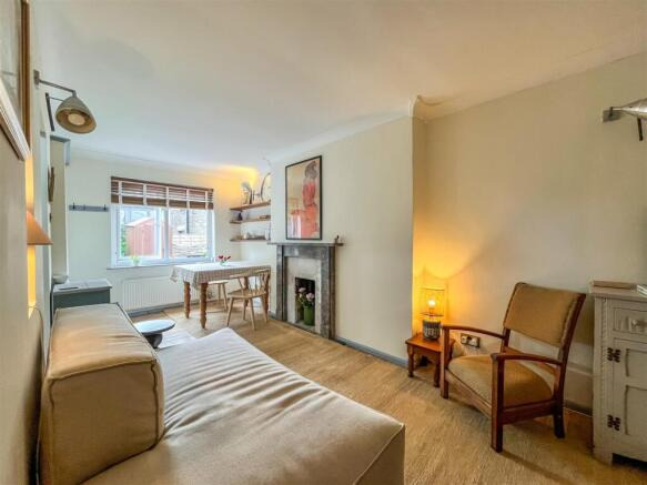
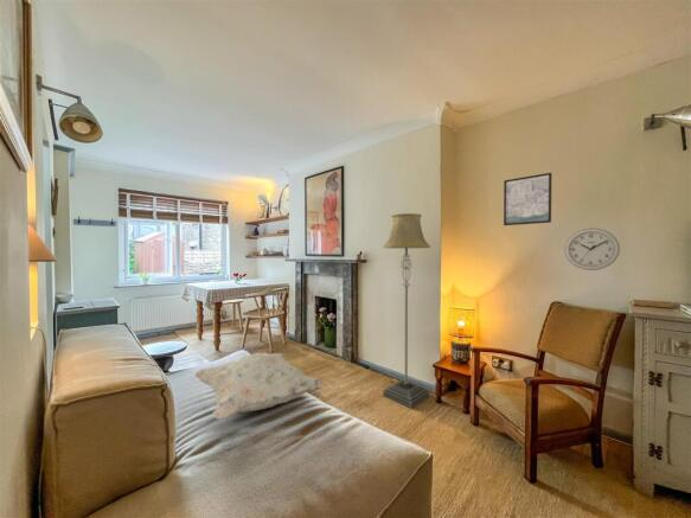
+ decorative pillow [193,352,327,421]
+ floor lamp [382,212,431,409]
+ wall clock [563,228,621,271]
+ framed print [503,172,552,226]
